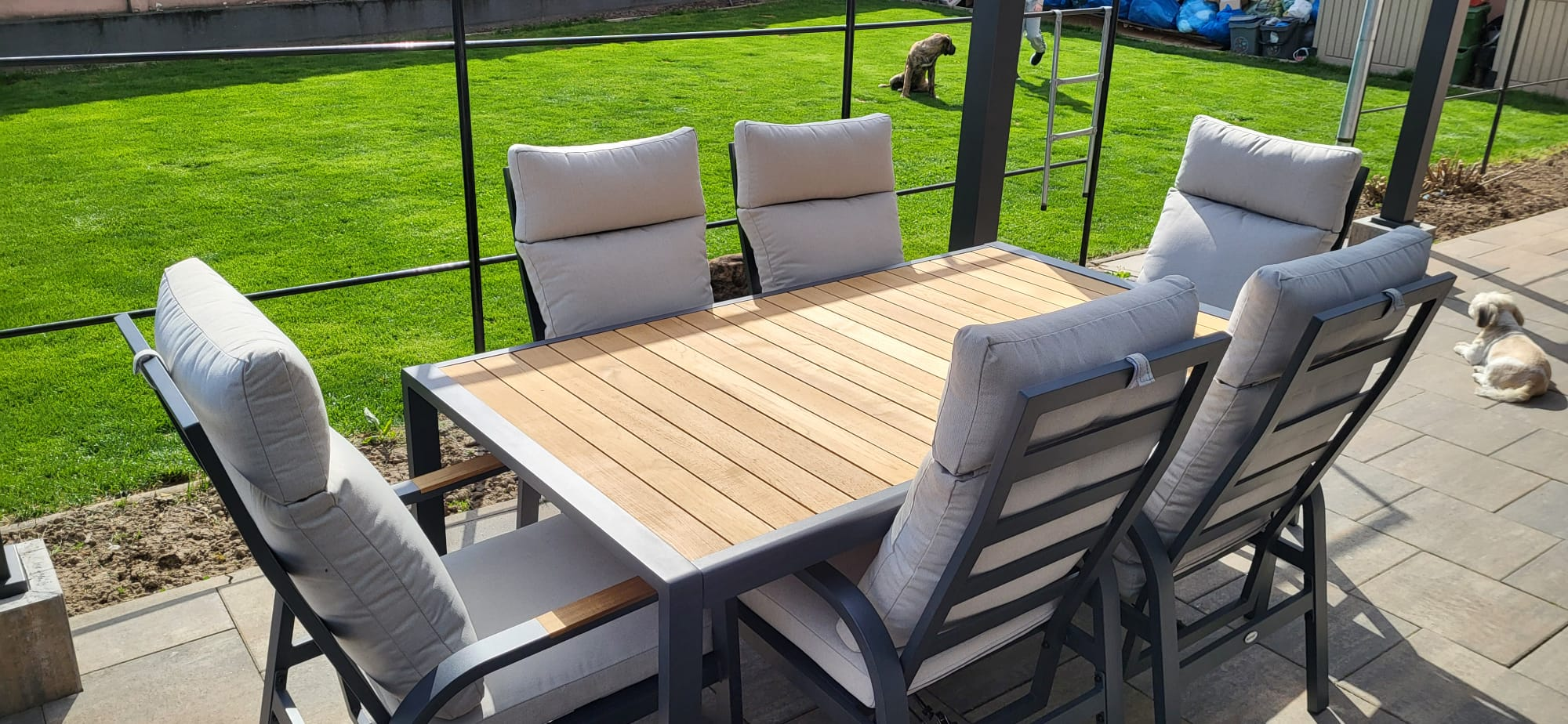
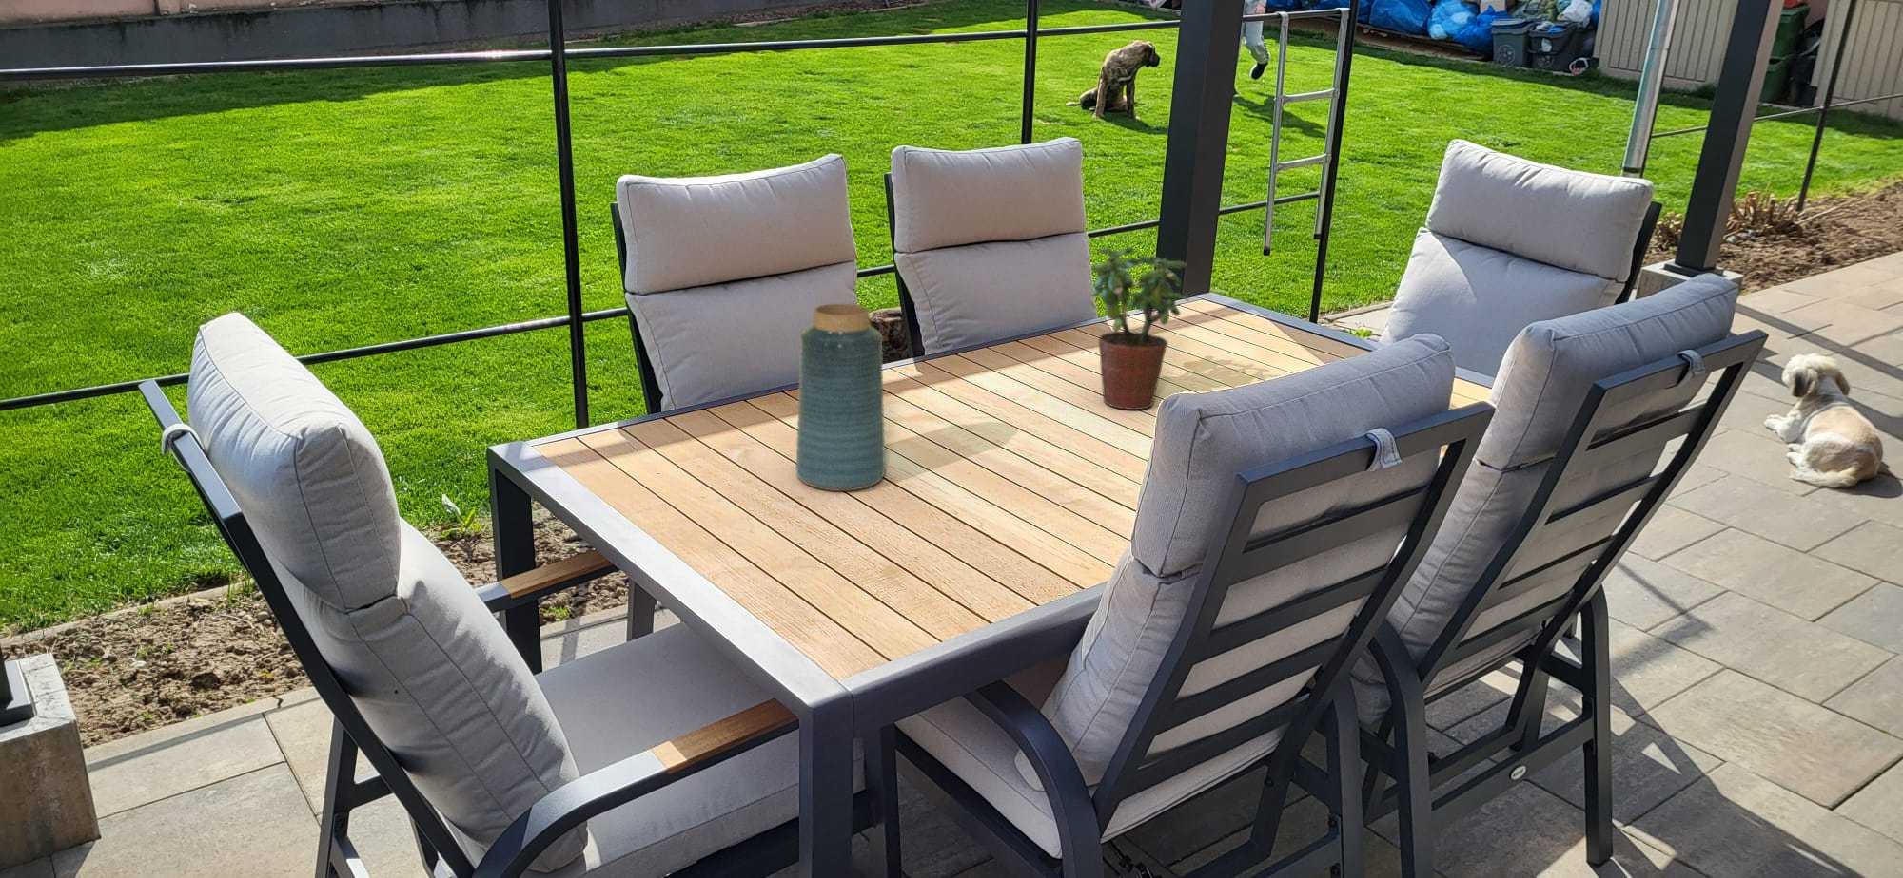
+ potted plant [1090,247,1191,410]
+ vase [795,303,886,492]
